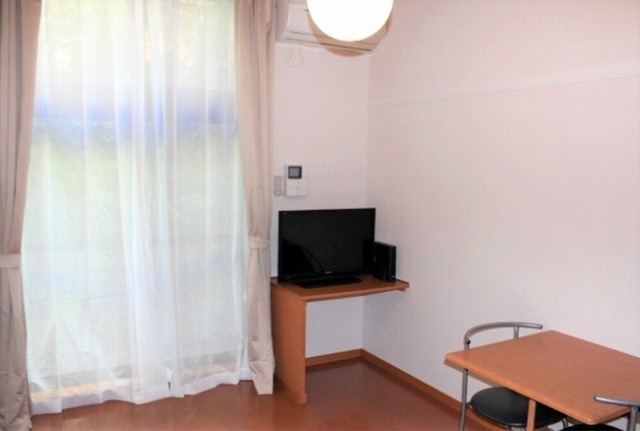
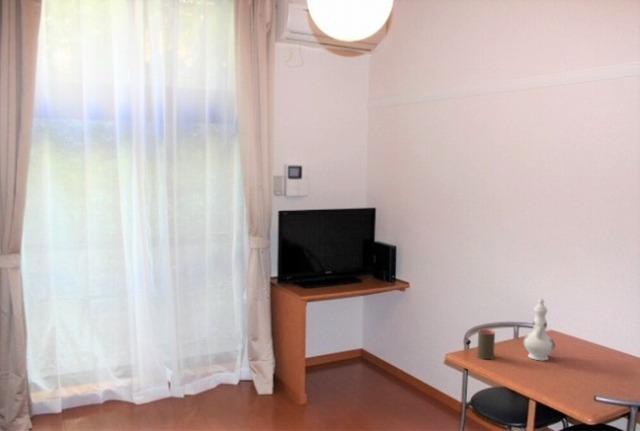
+ chinaware [522,298,556,362]
+ cup [476,328,496,360]
